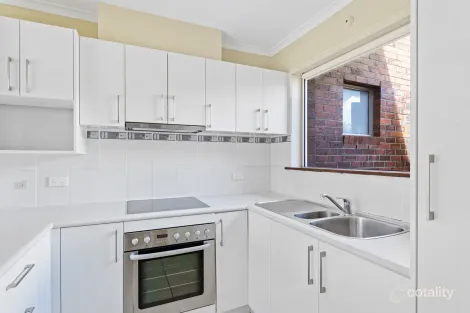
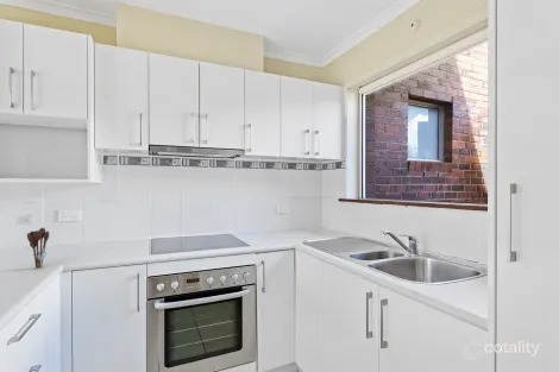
+ utensil holder [26,227,50,270]
